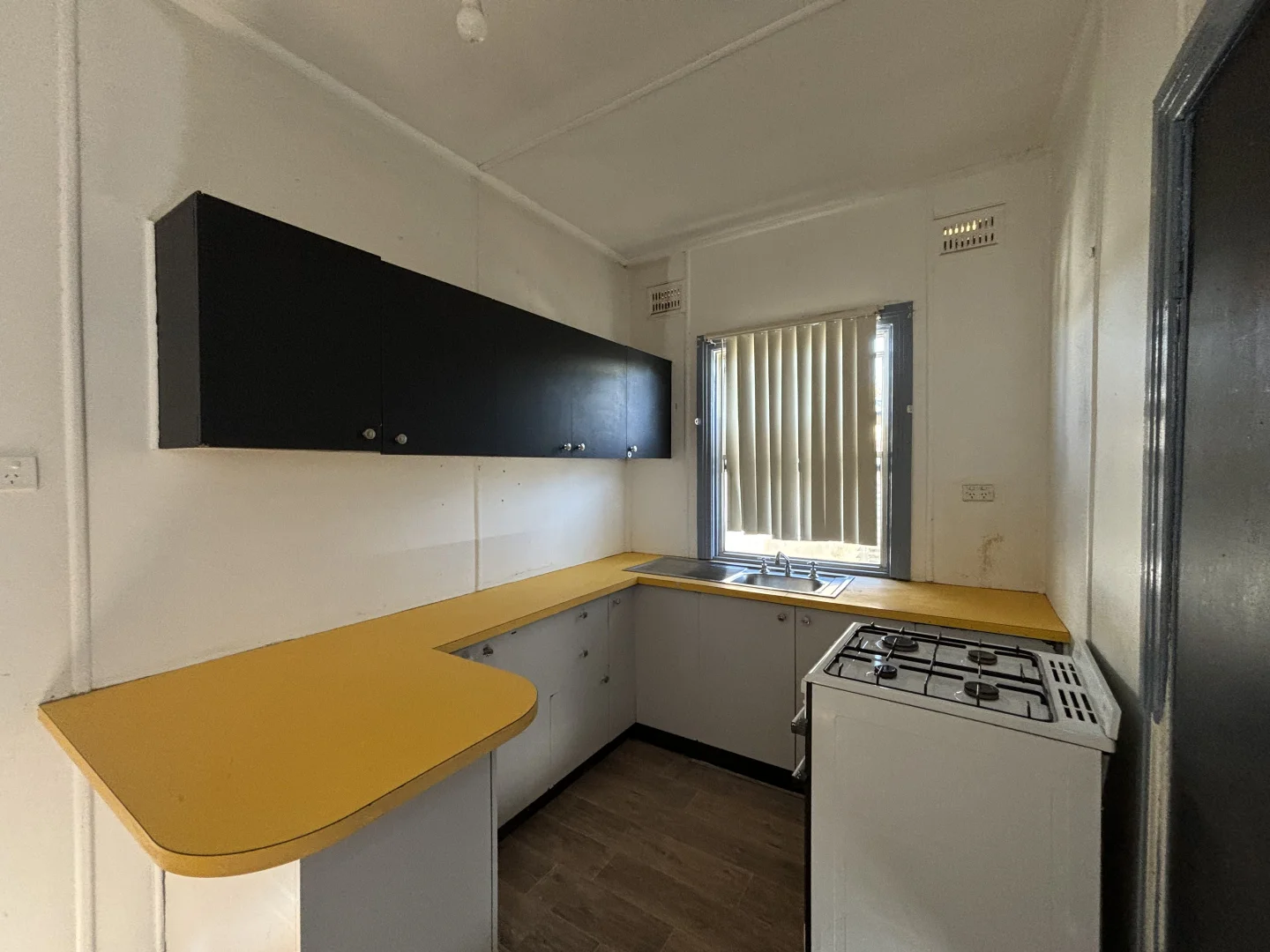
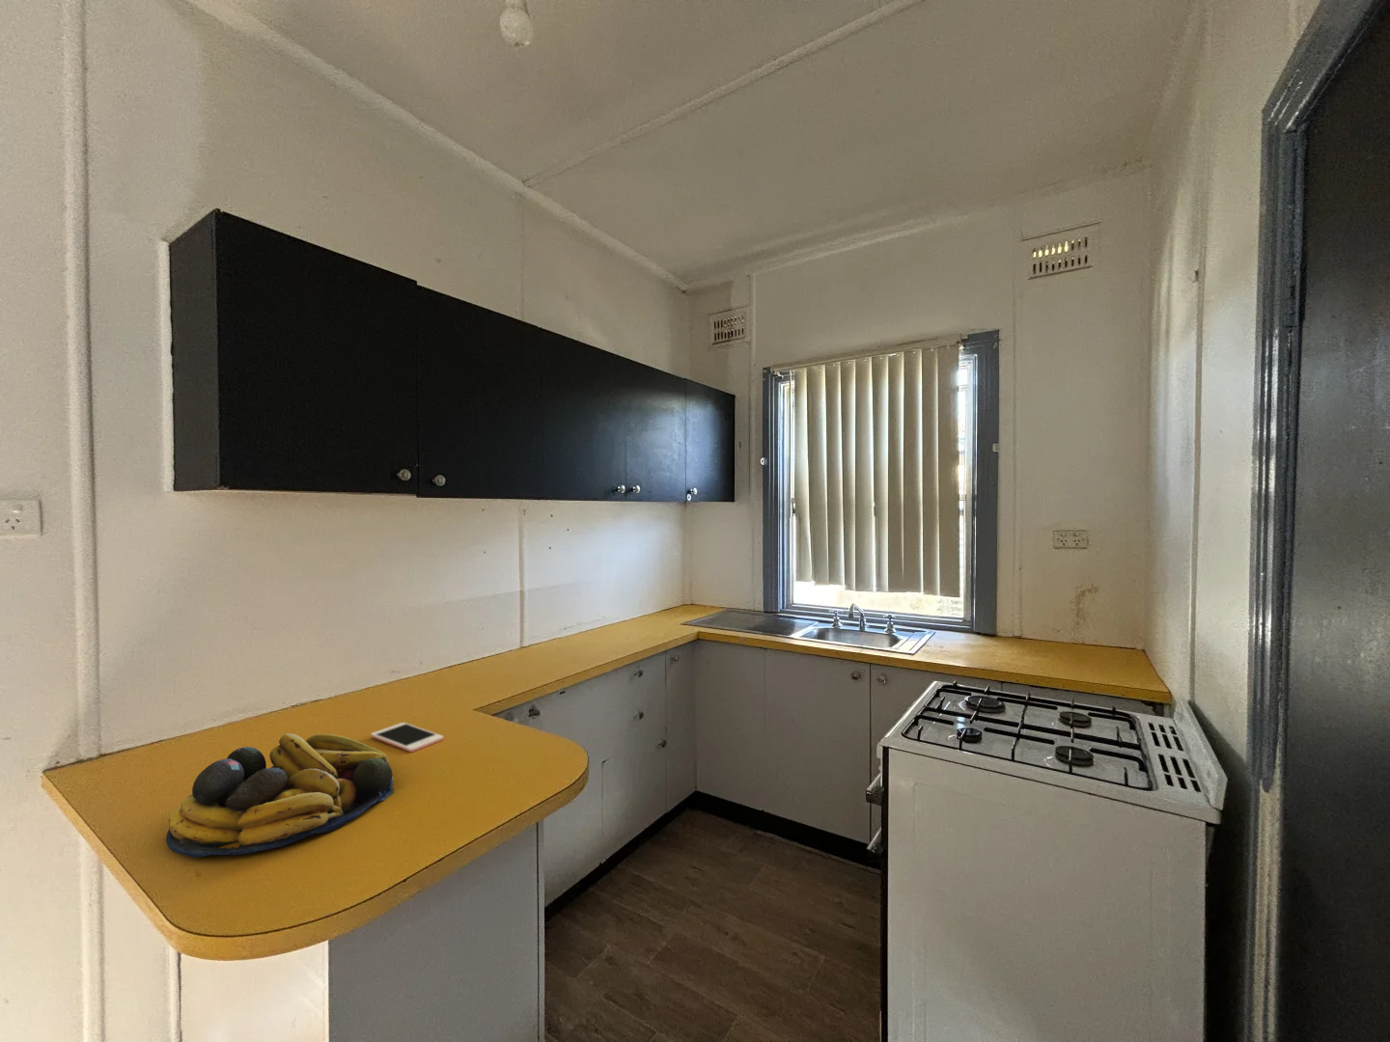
+ cell phone [370,721,444,753]
+ fruit bowl [165,732,395,859]
